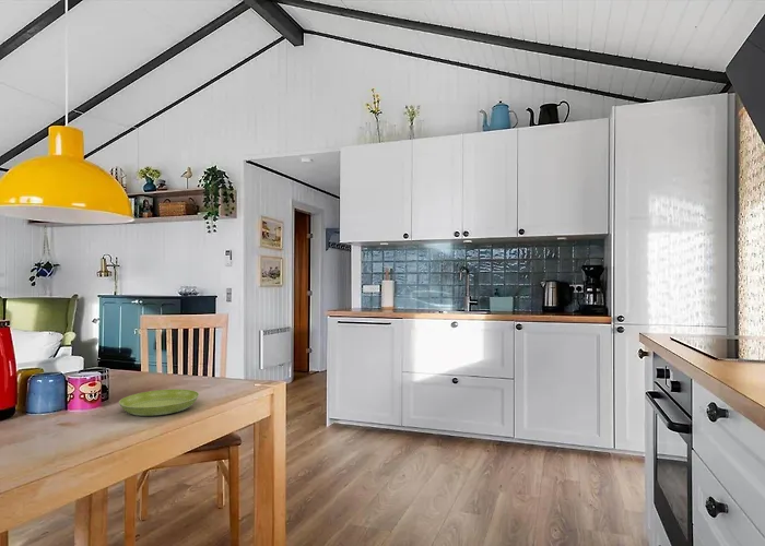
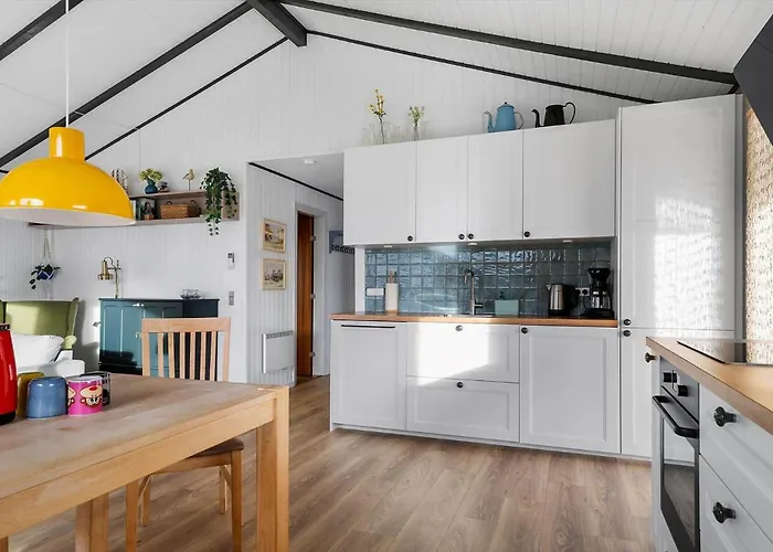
- saucer [118,388,200,417]
